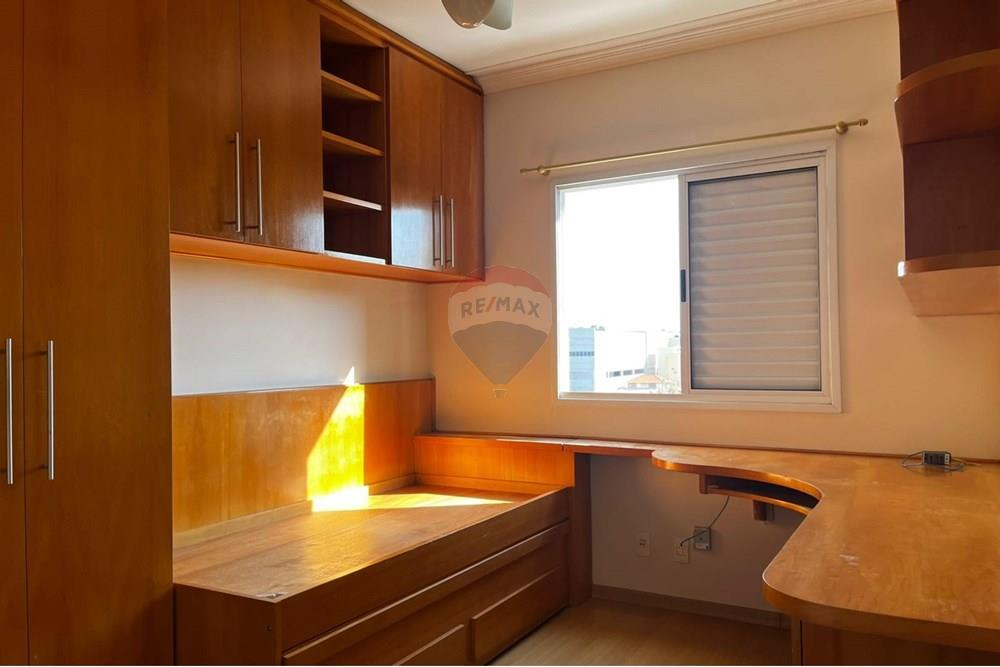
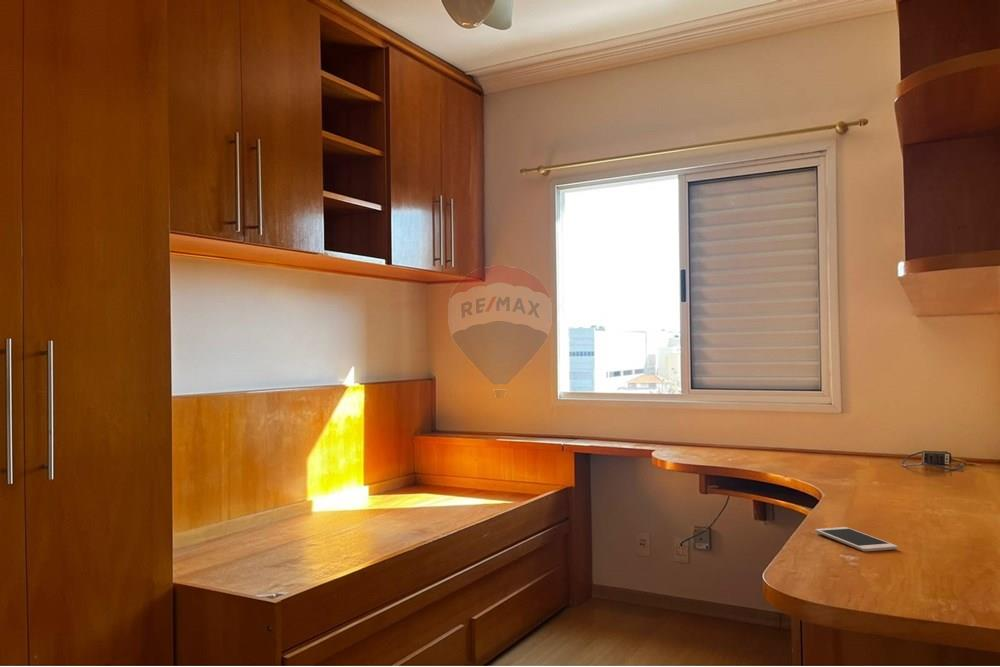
+ cell phone [814,526,898,552]
